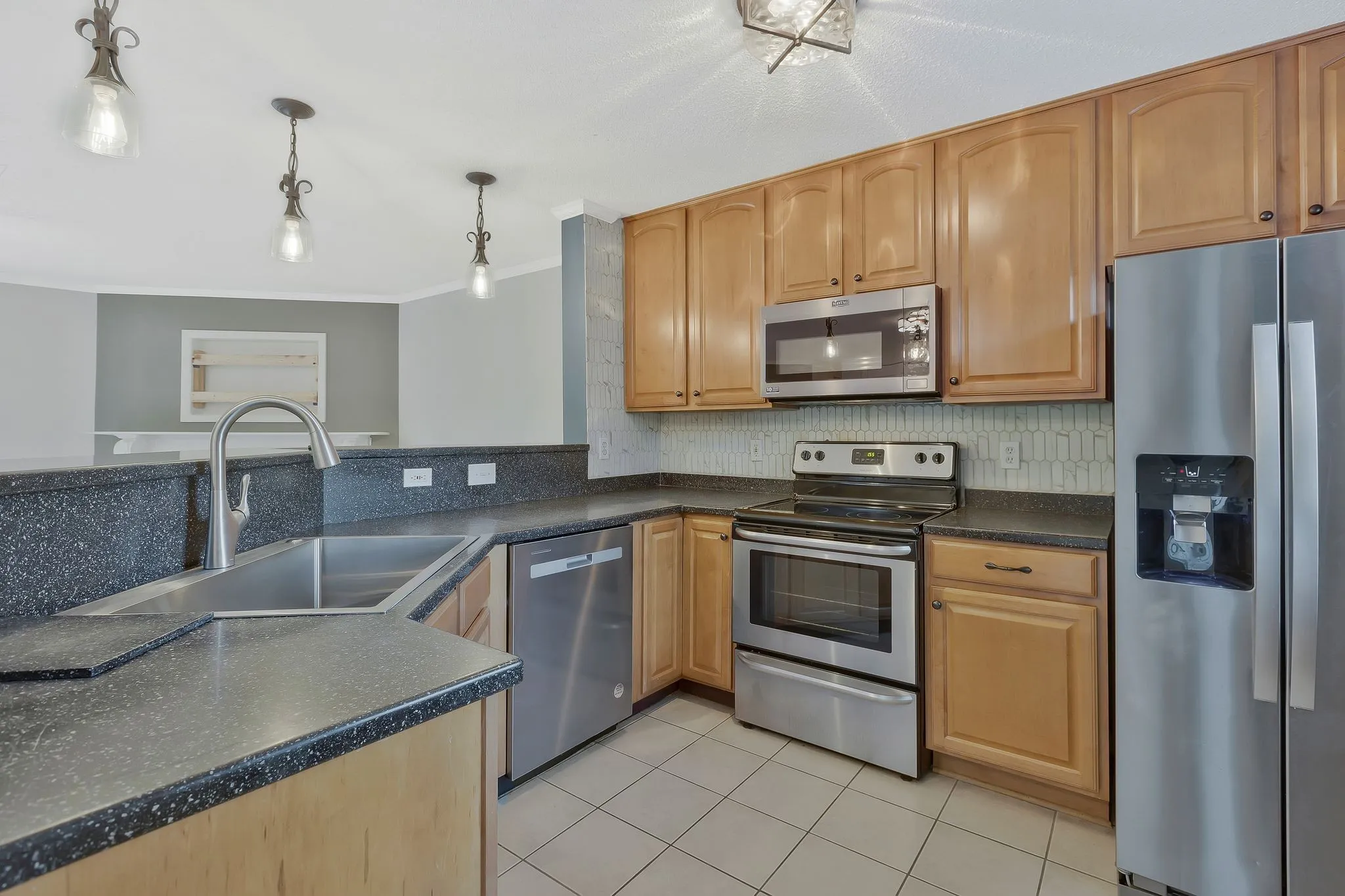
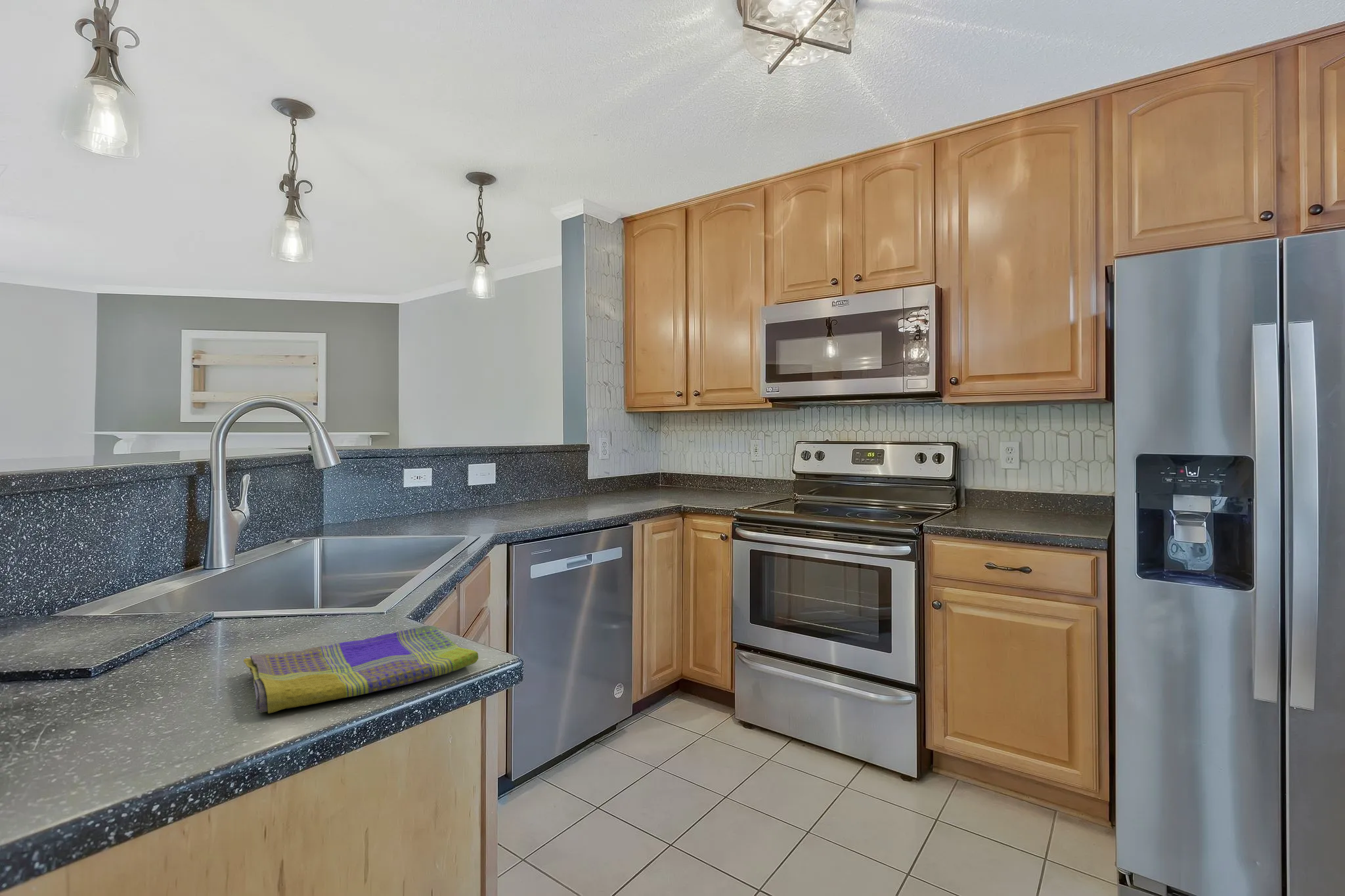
+ dish towel [243,625,479,714]
